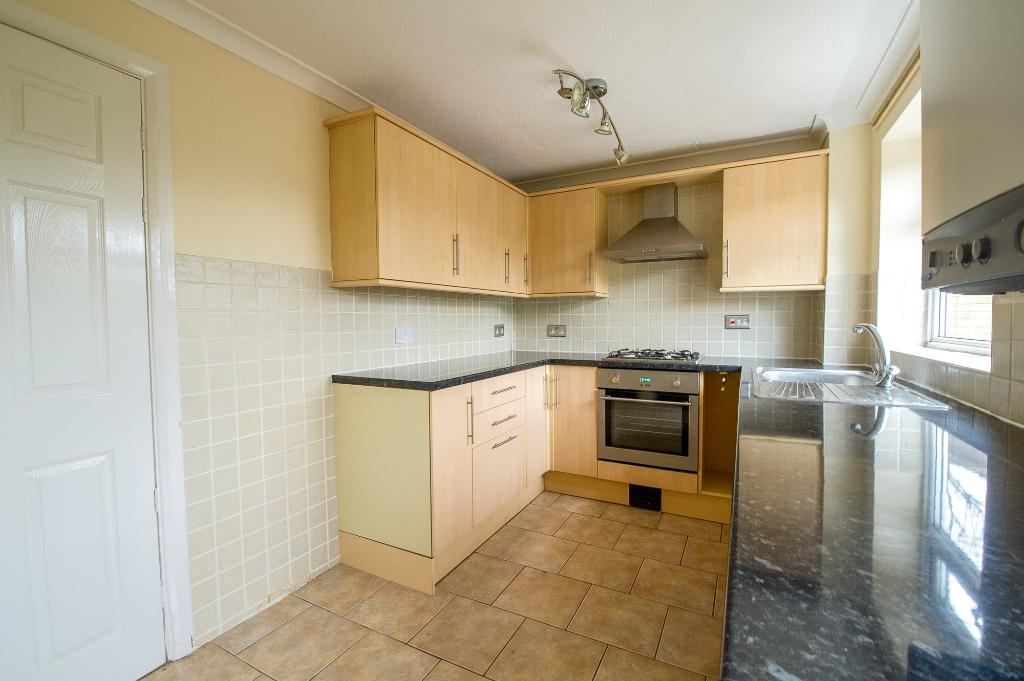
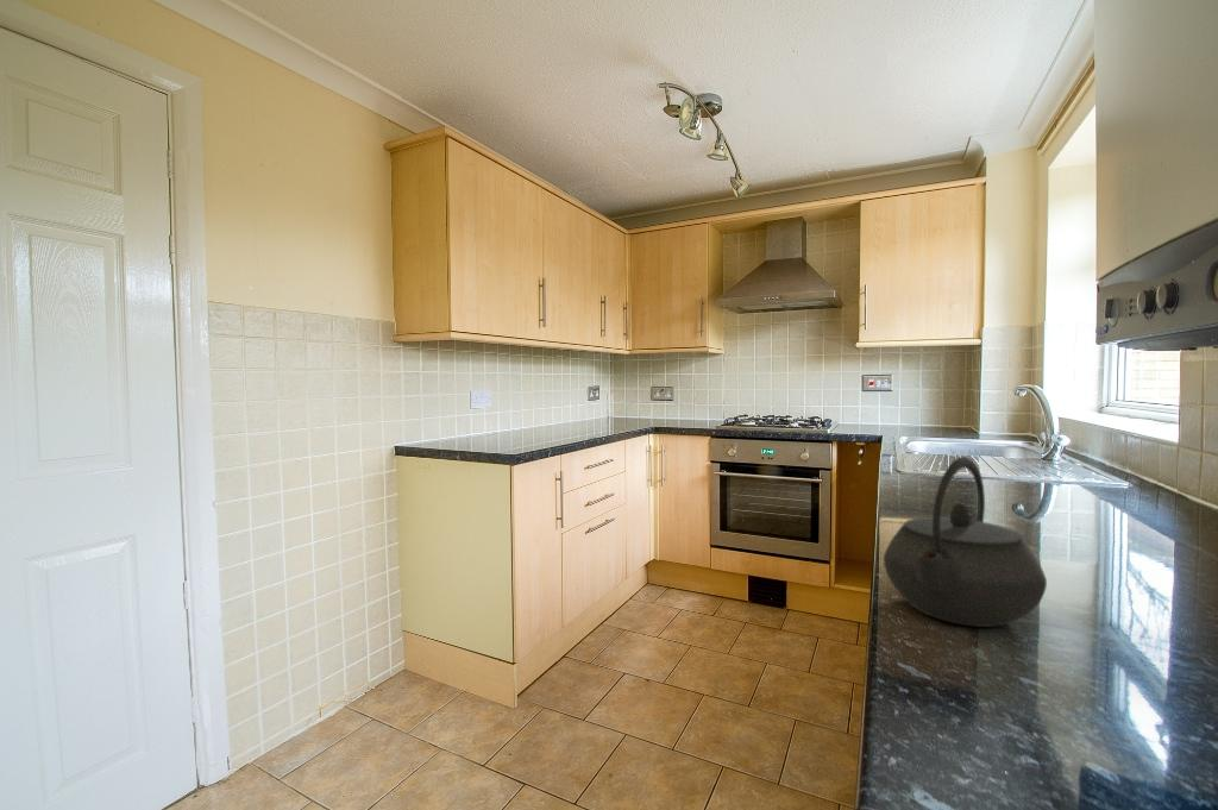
+ kettle [883,456,1048,628]
